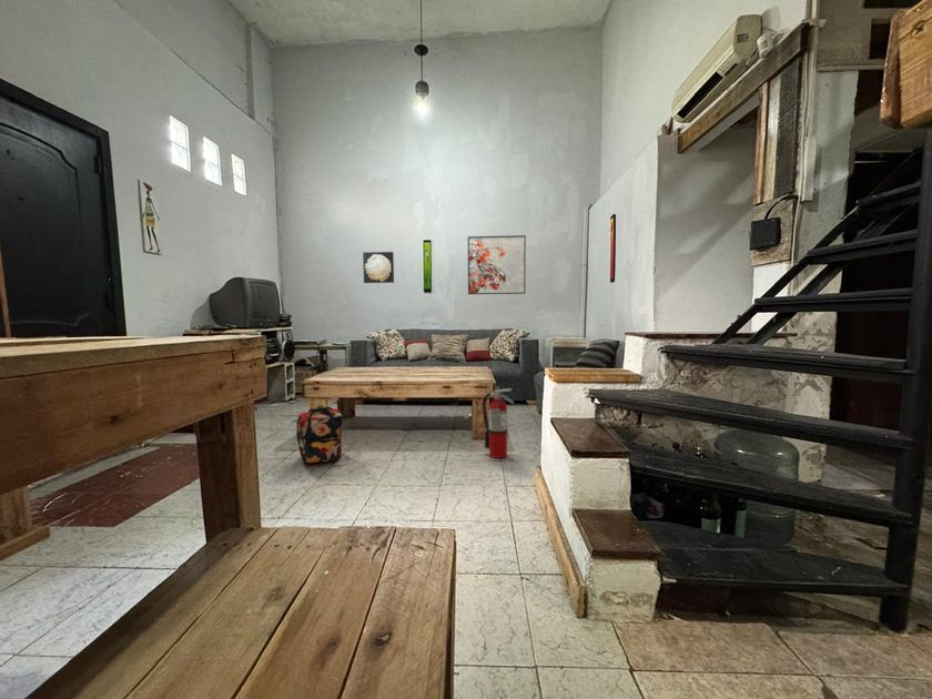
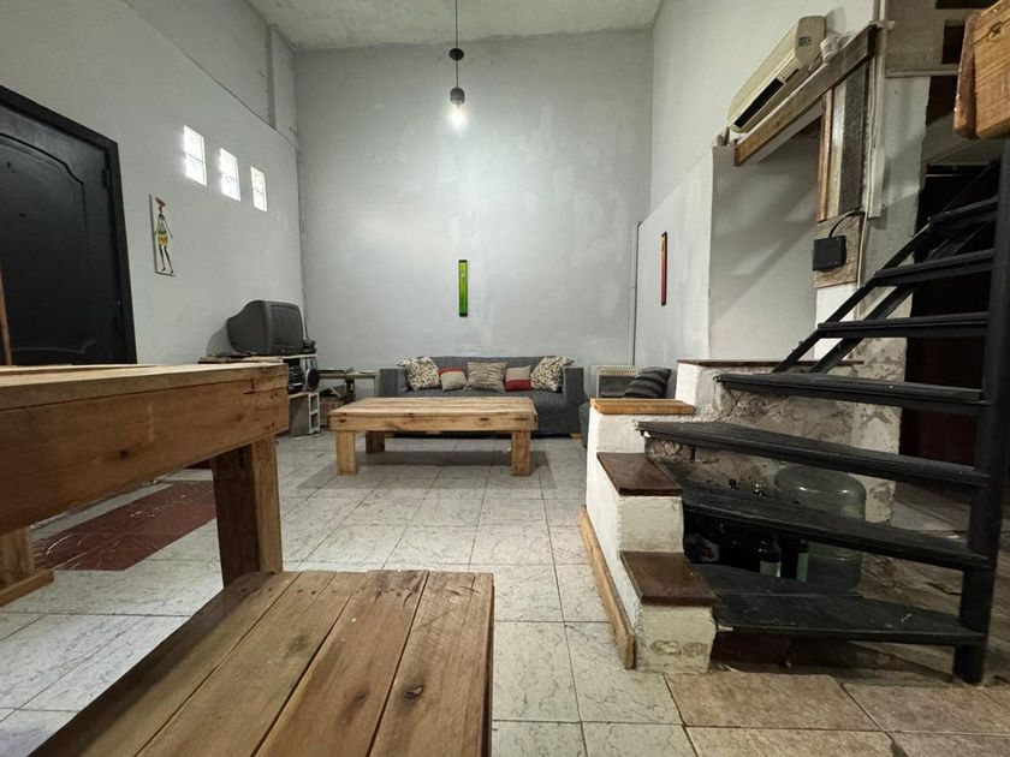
- wall art [362,251,395,284]
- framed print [467,234,527,295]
- backpack [295,404,344,465]
- fire extinguisher [482,386,515,459]
